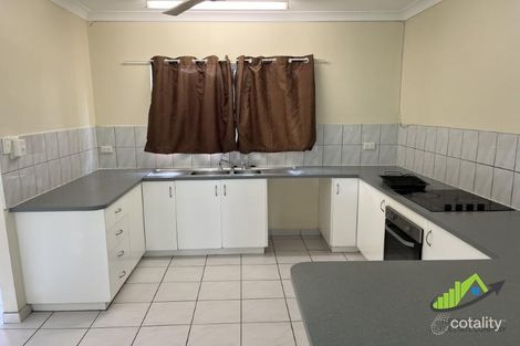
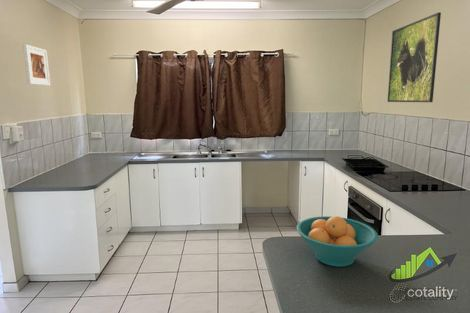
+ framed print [22,43,51,87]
+ fruit bowl [296,215,379,268]
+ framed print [387,11,442,103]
